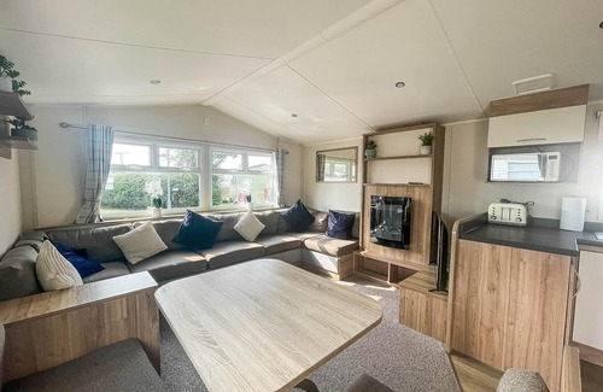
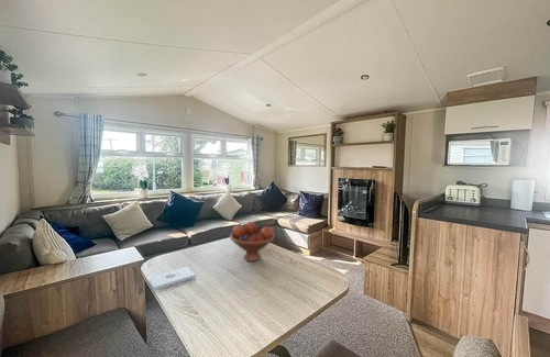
+ notepad [147,266,197,292]
+ fruit bowl [229,221,276,263]
